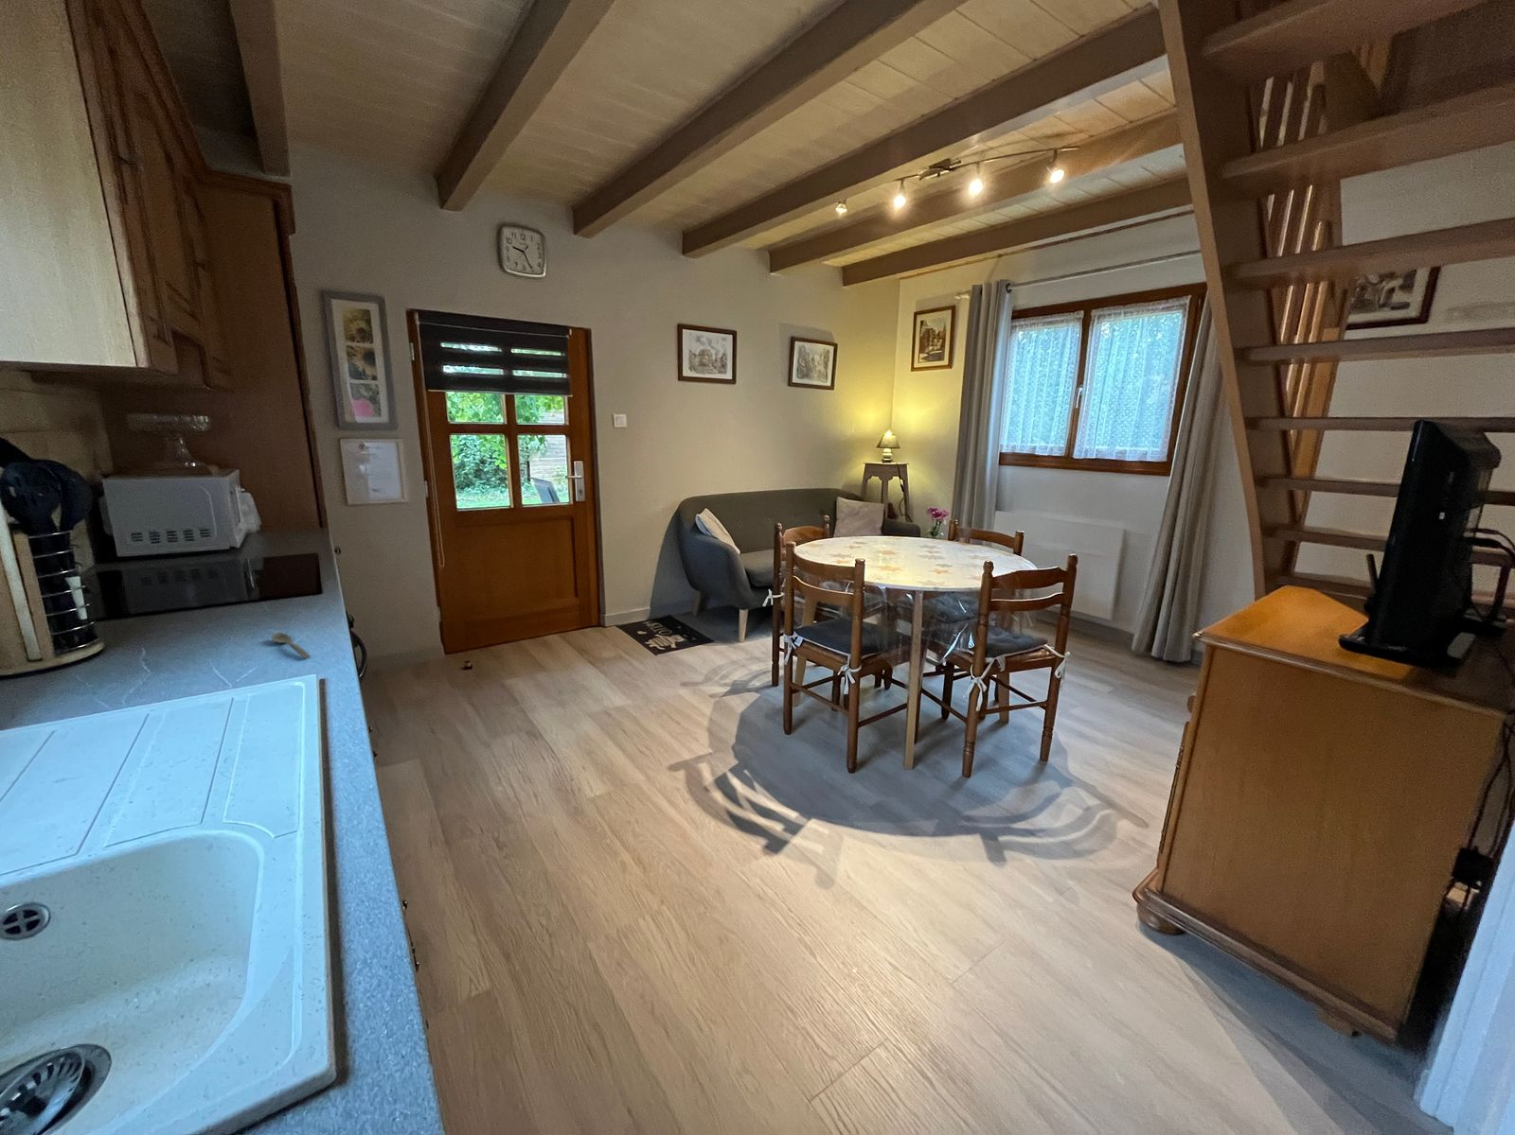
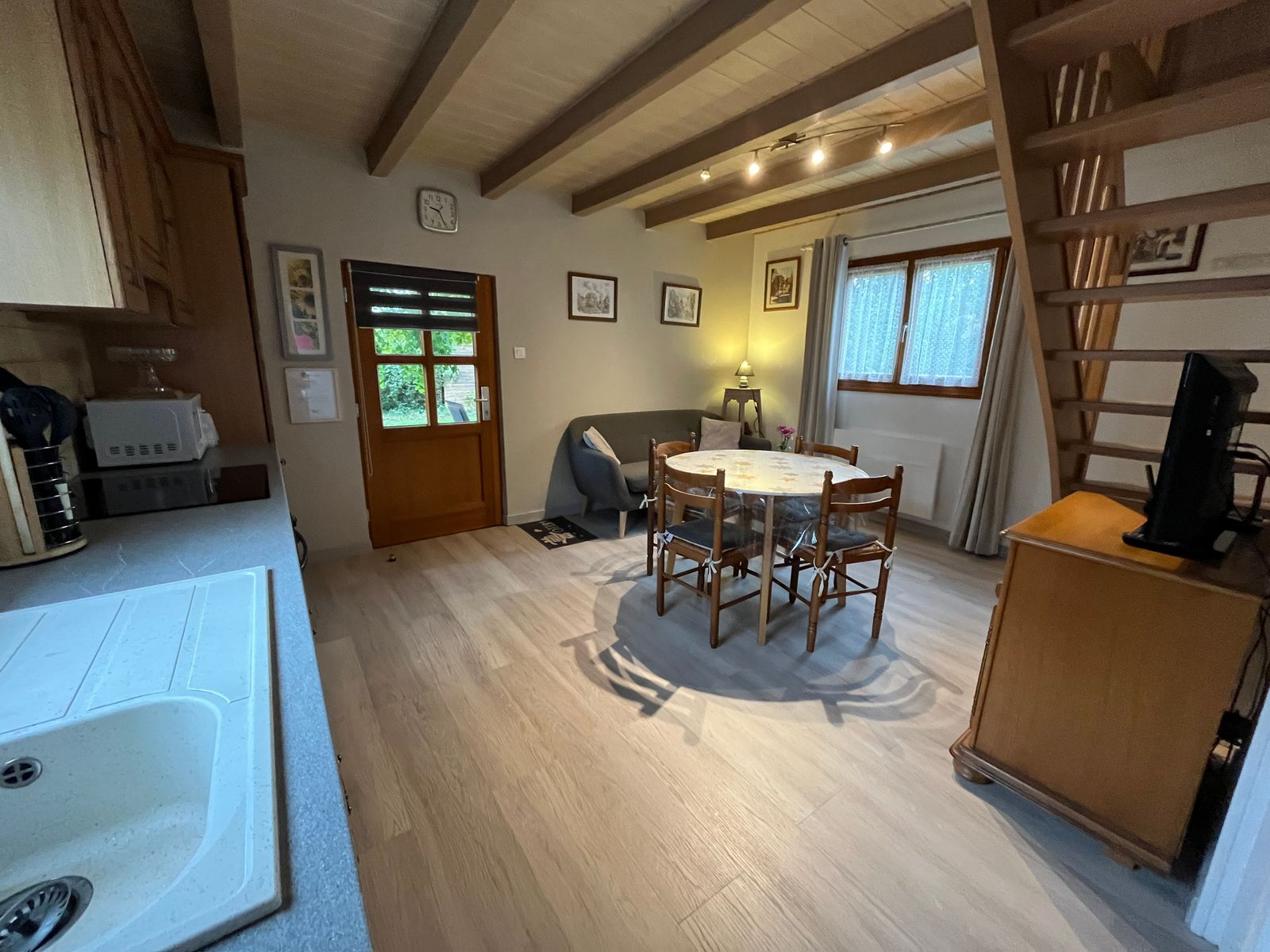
- spoon [271,632,311,659]
